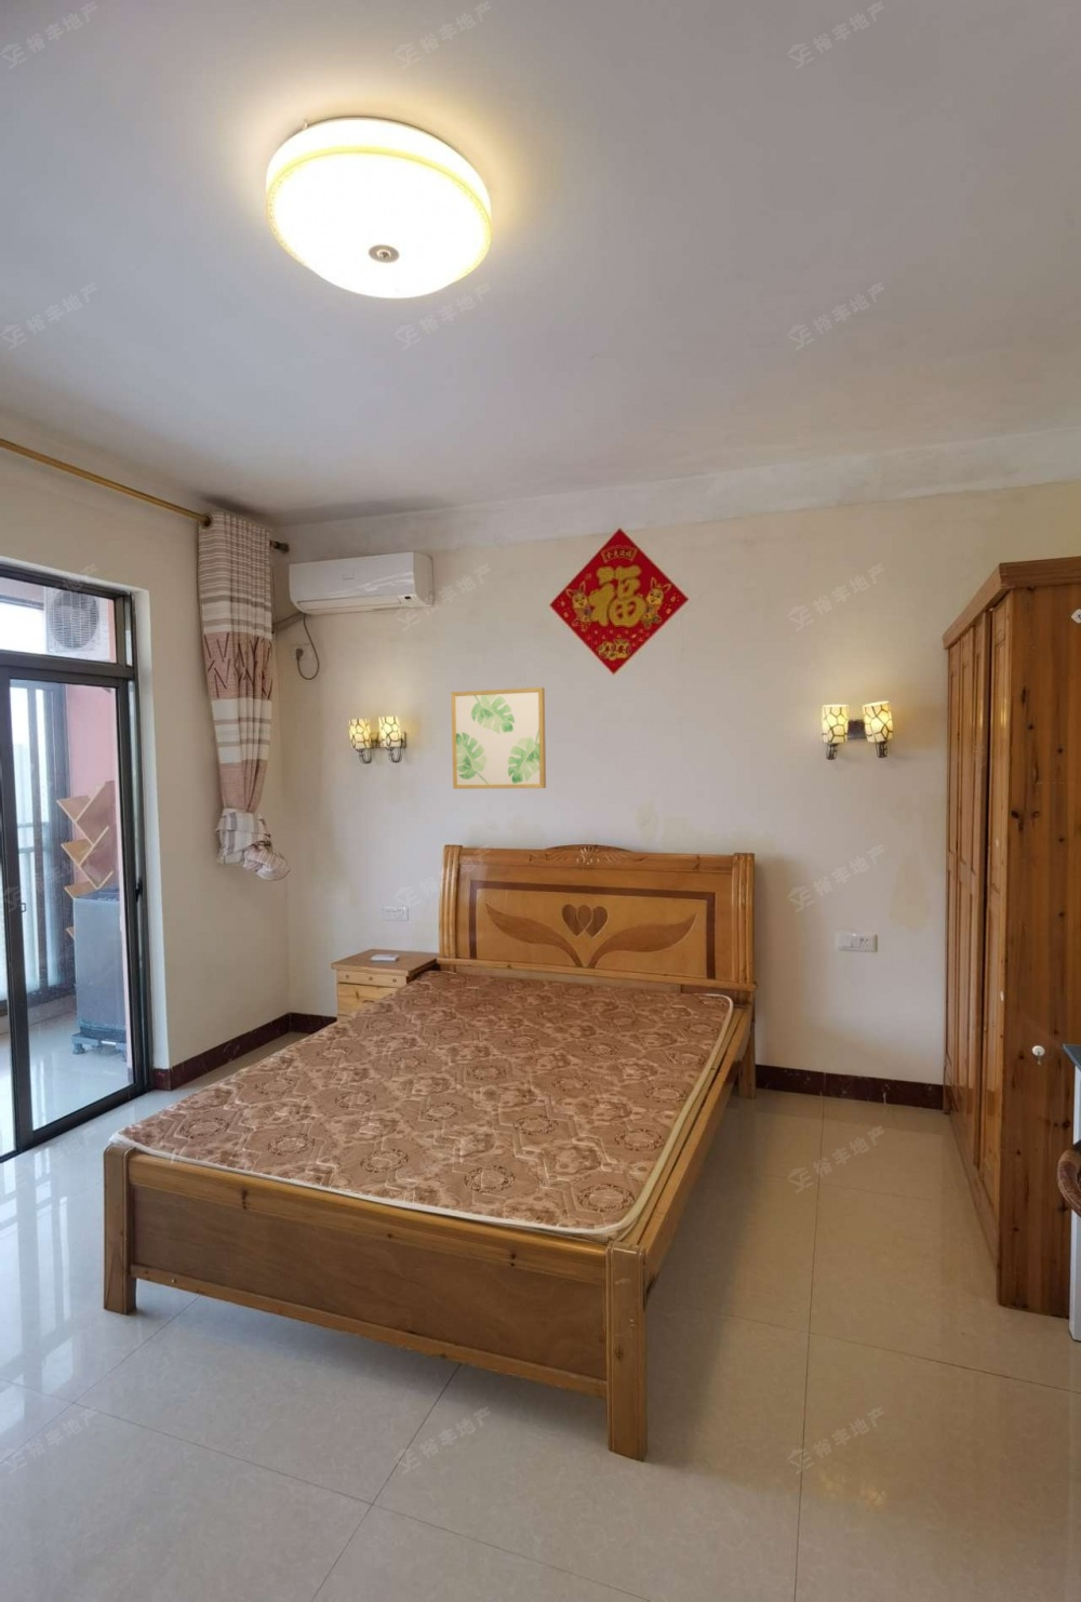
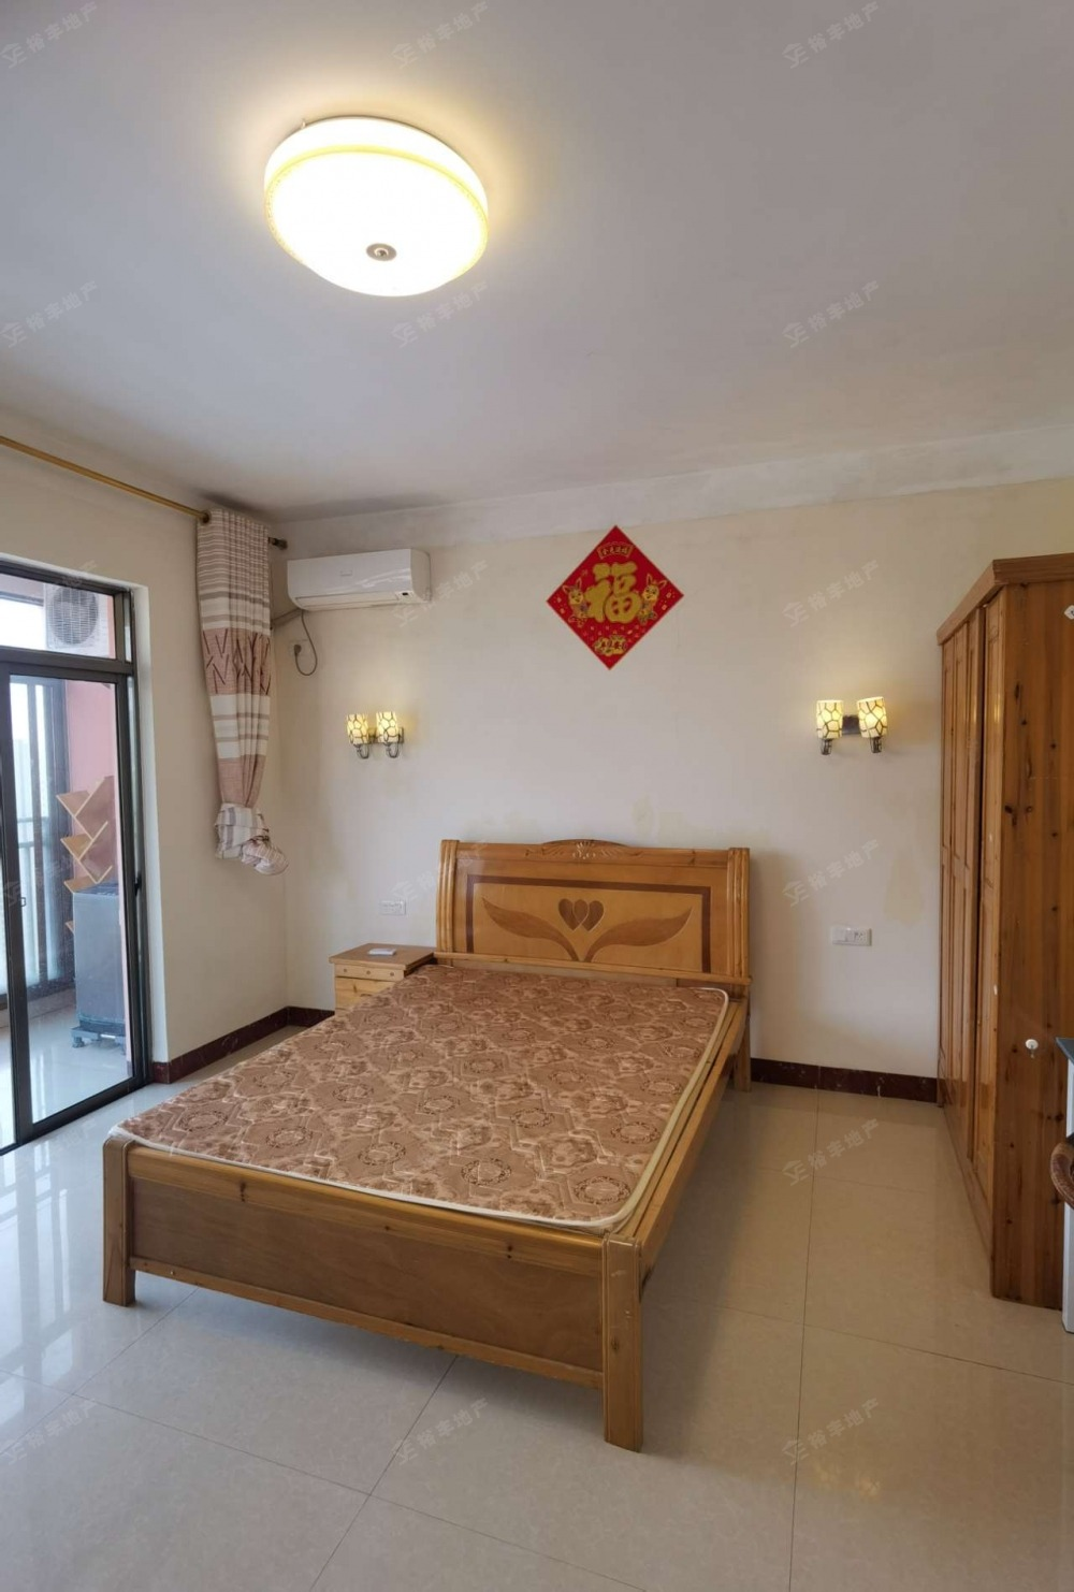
- wall art [450,686,547,790]
